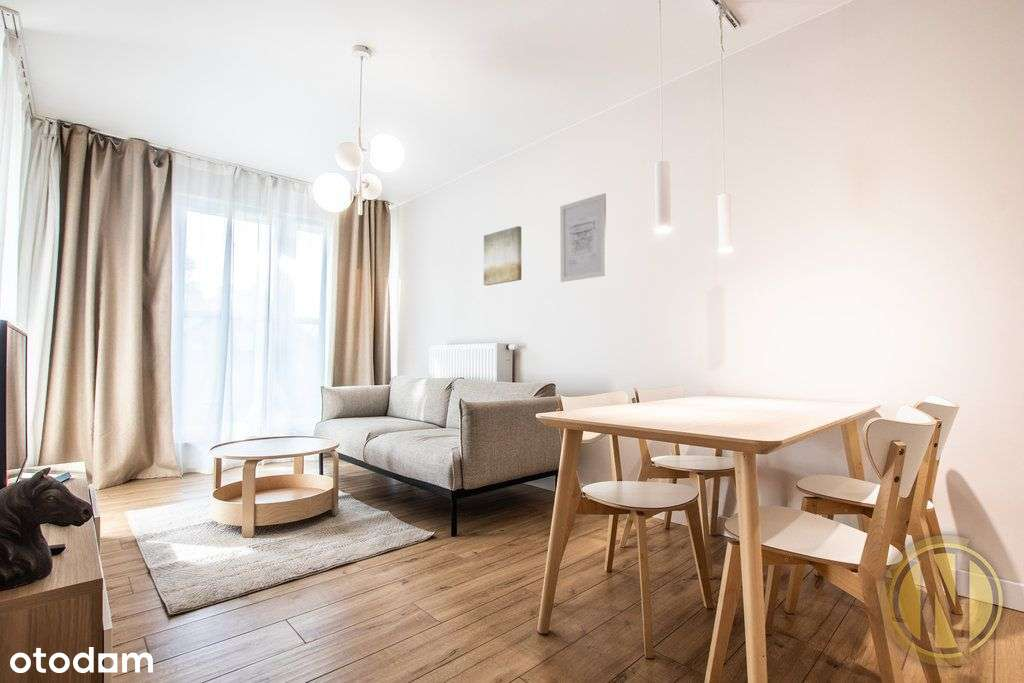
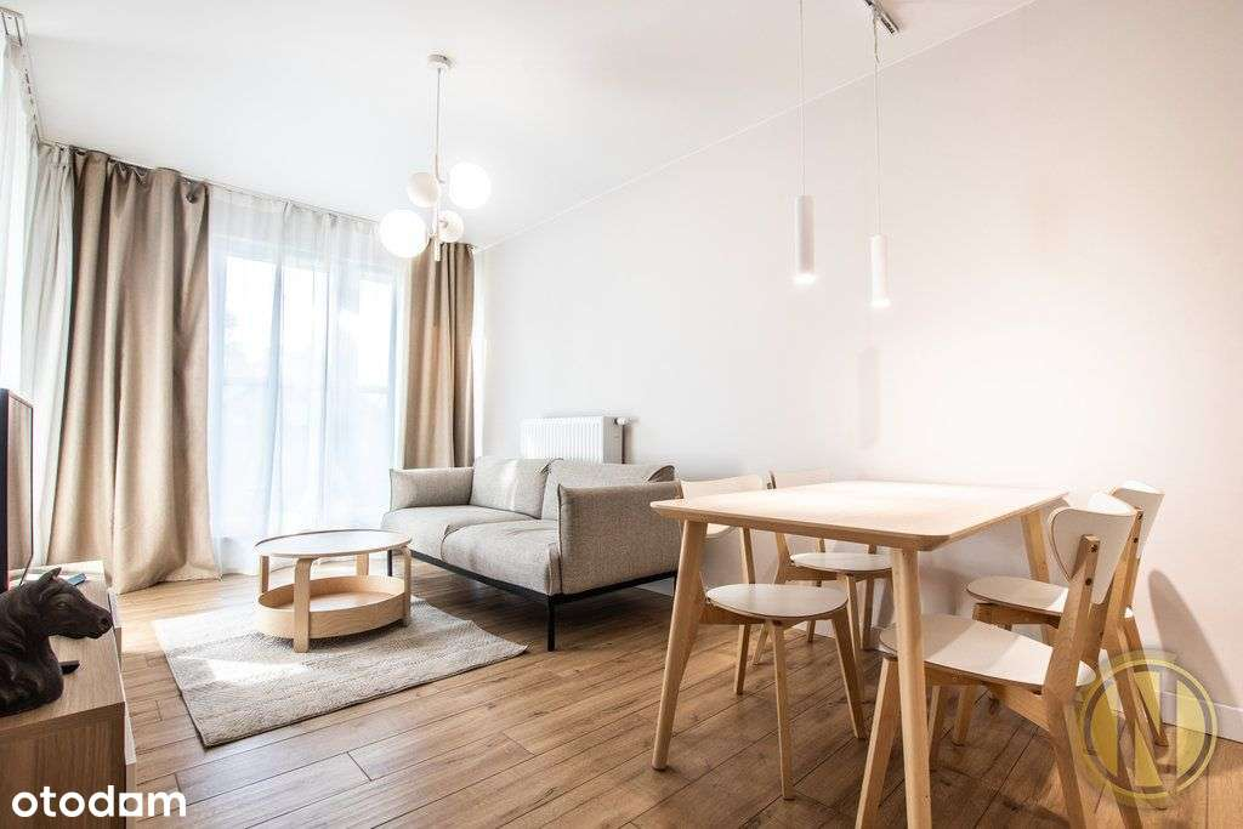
- wall art [483,225,522,286]
- wall art [559,192,607,283]
